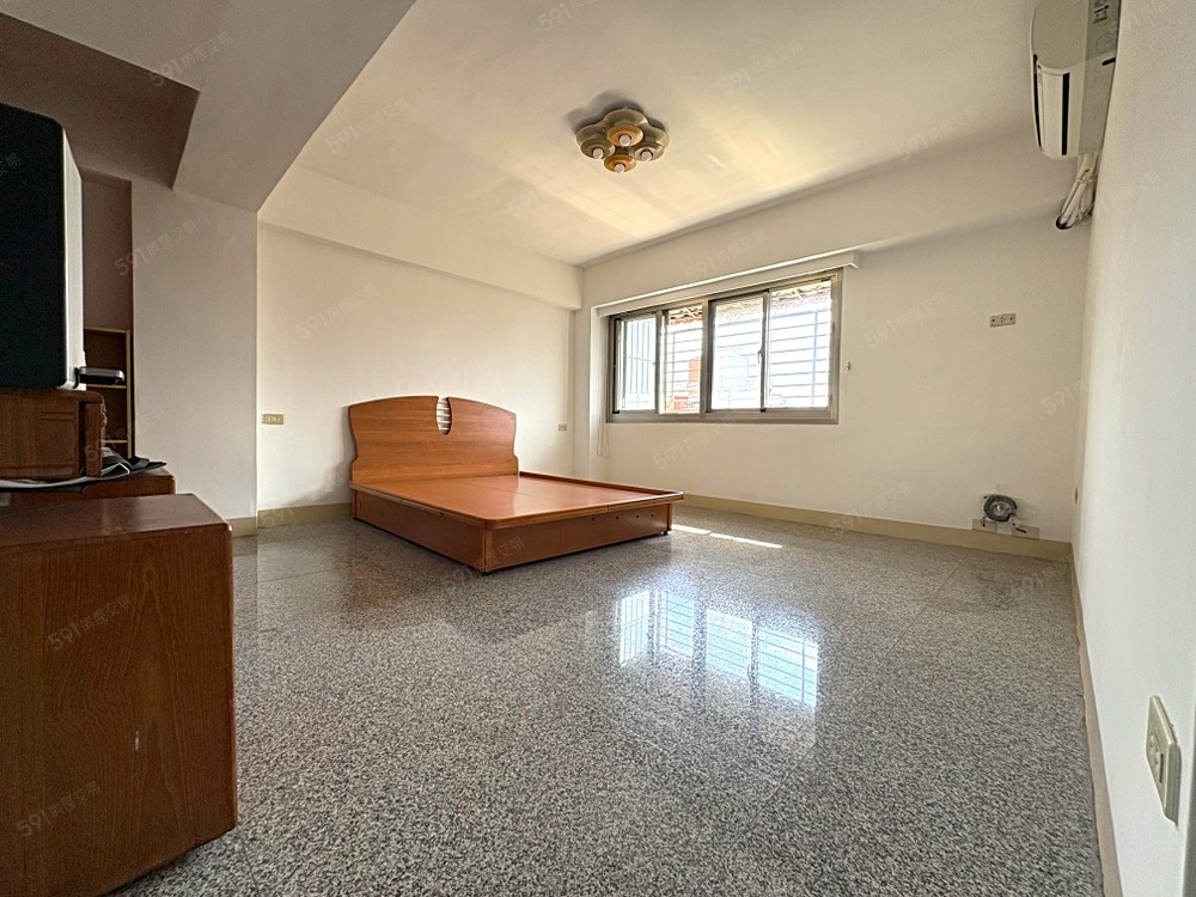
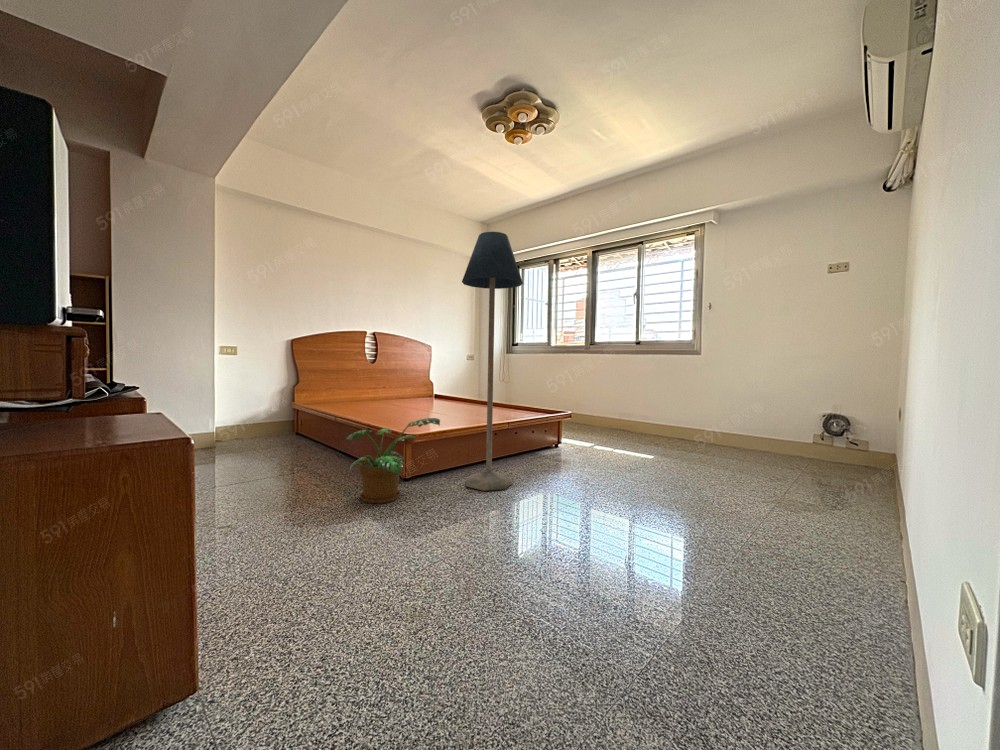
+ floor lamp [461,231,524,492]
+ potted plant [345,417,441,504]
